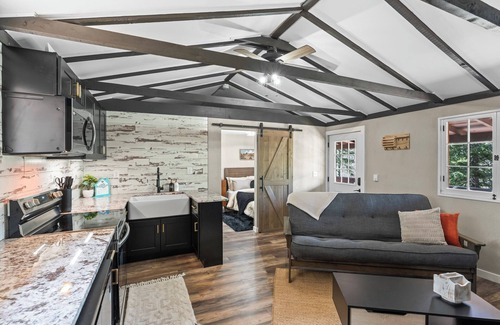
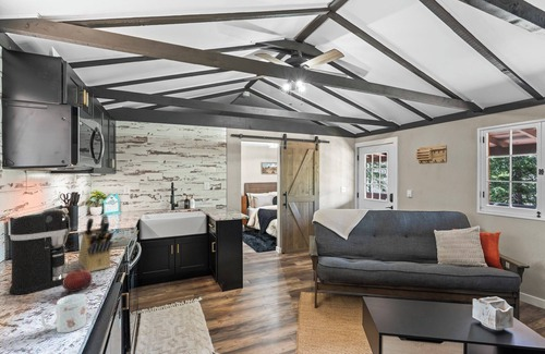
+ mug [40,293,87,333]
+ coffee maker [8,208,71,296]
+ fruit [62,267,94,293]
+ knife block [77,212,114,272]
